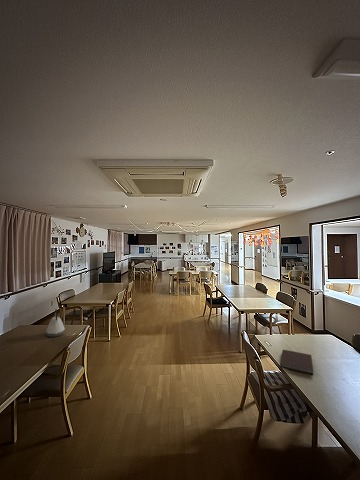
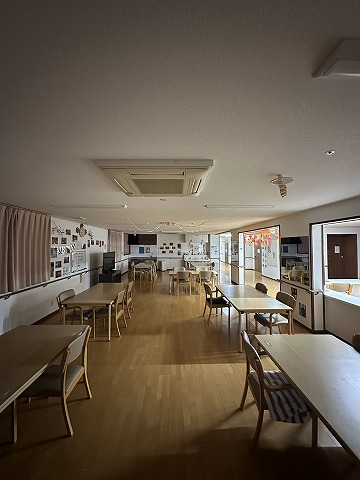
- kettle [45,308,65,338]
- notebook [279,349,314,376]
